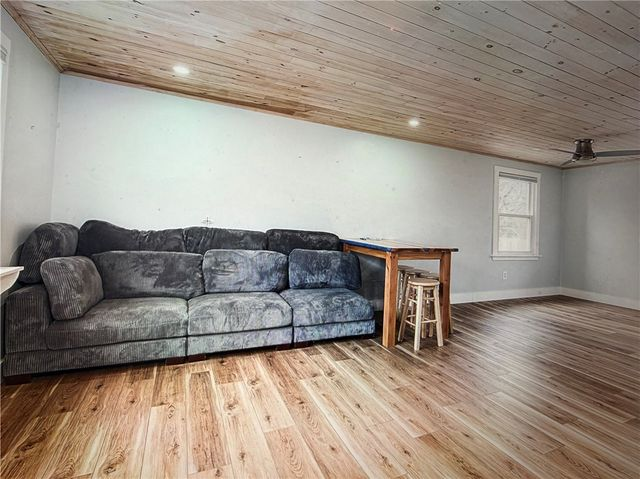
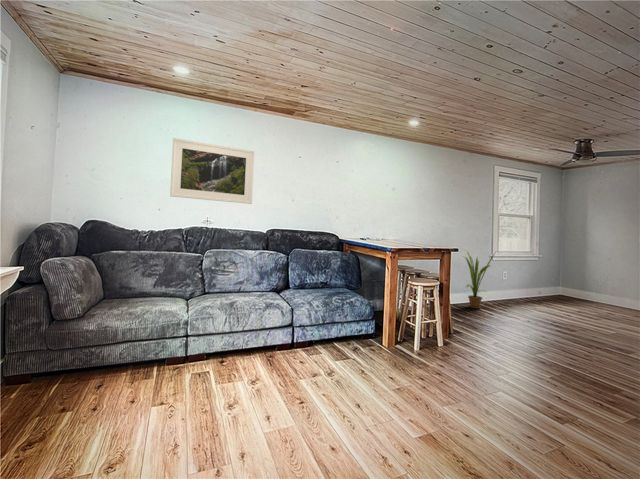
+ house plant [462,249,498,309]
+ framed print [169,137,256,205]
